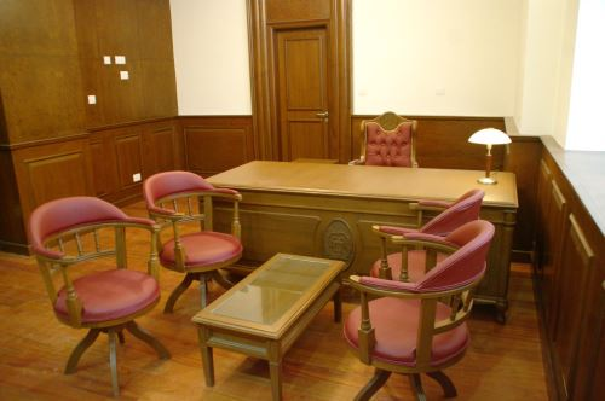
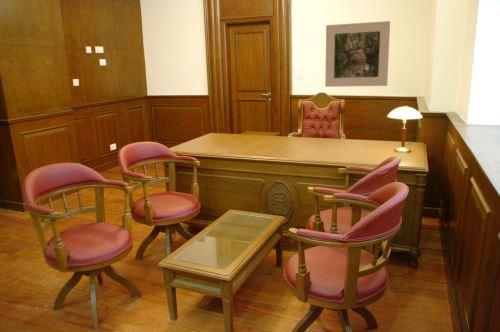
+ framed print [324,20,391,88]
